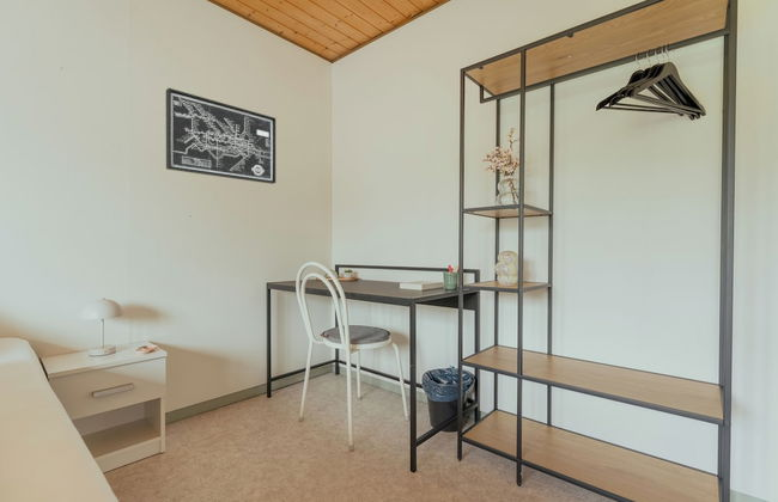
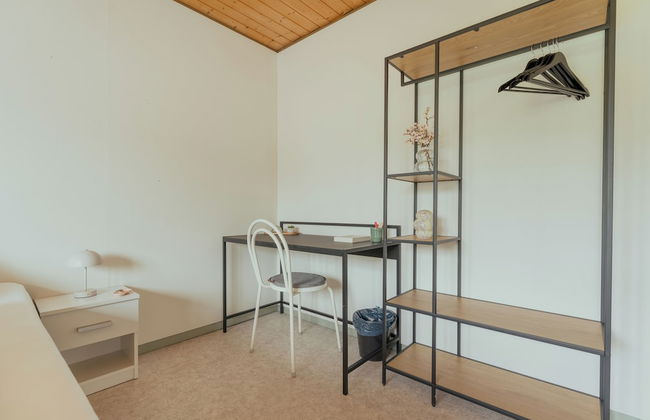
- wall art [165,87,276,185]
